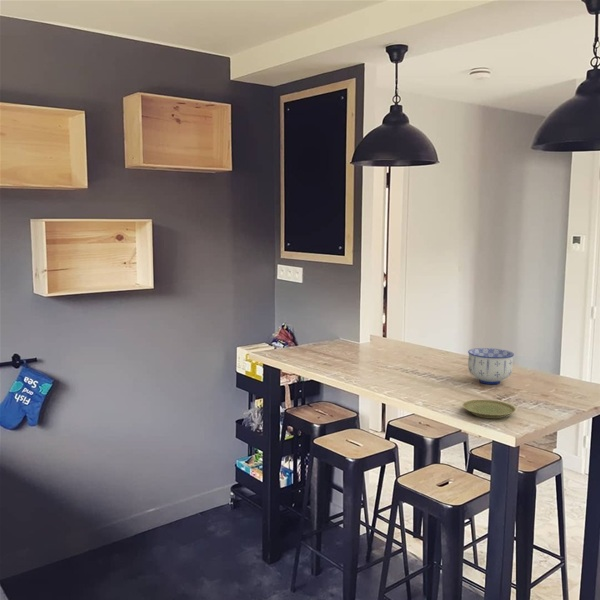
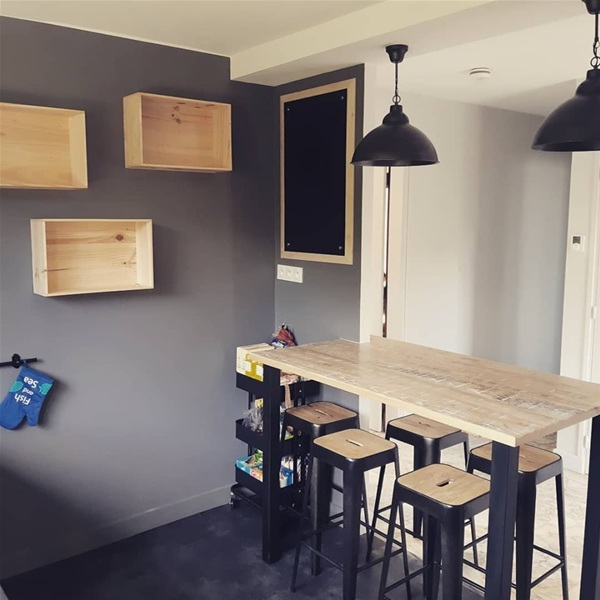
- plate [461,399,517,419]
- bowl [467,347,515,385]
